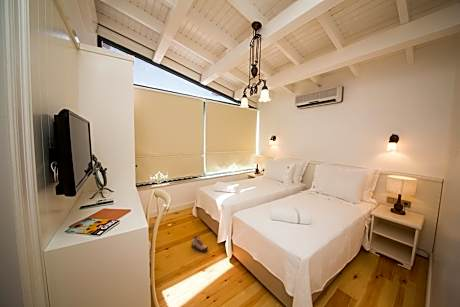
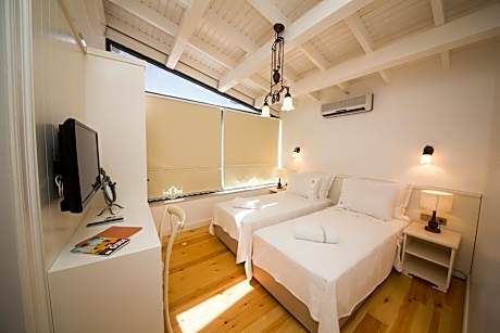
- shoe [190,235,209,253]
